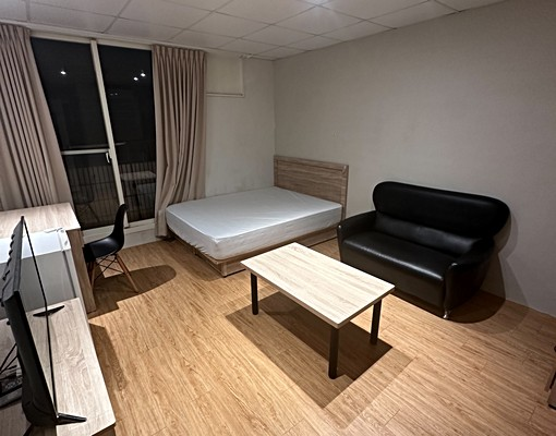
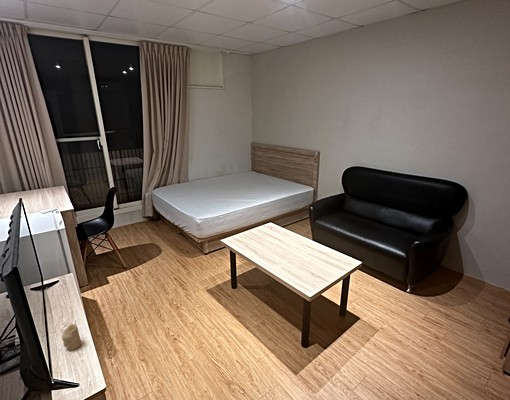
+ candle [61,323,82,351]
